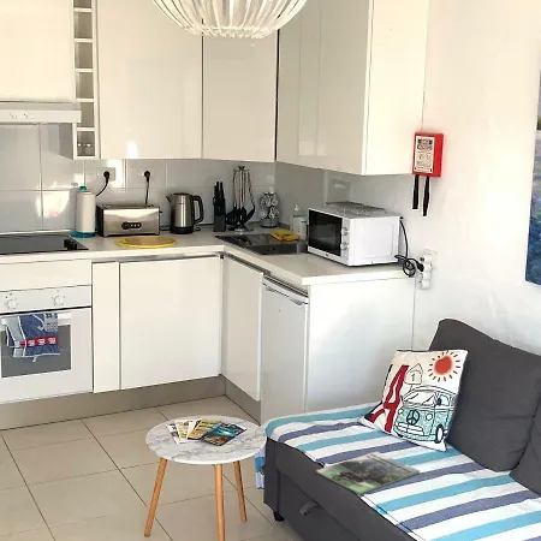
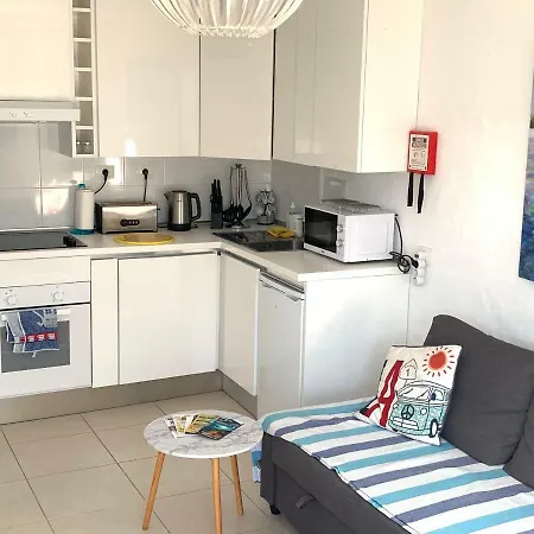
- magazine [315,451,421,495]
